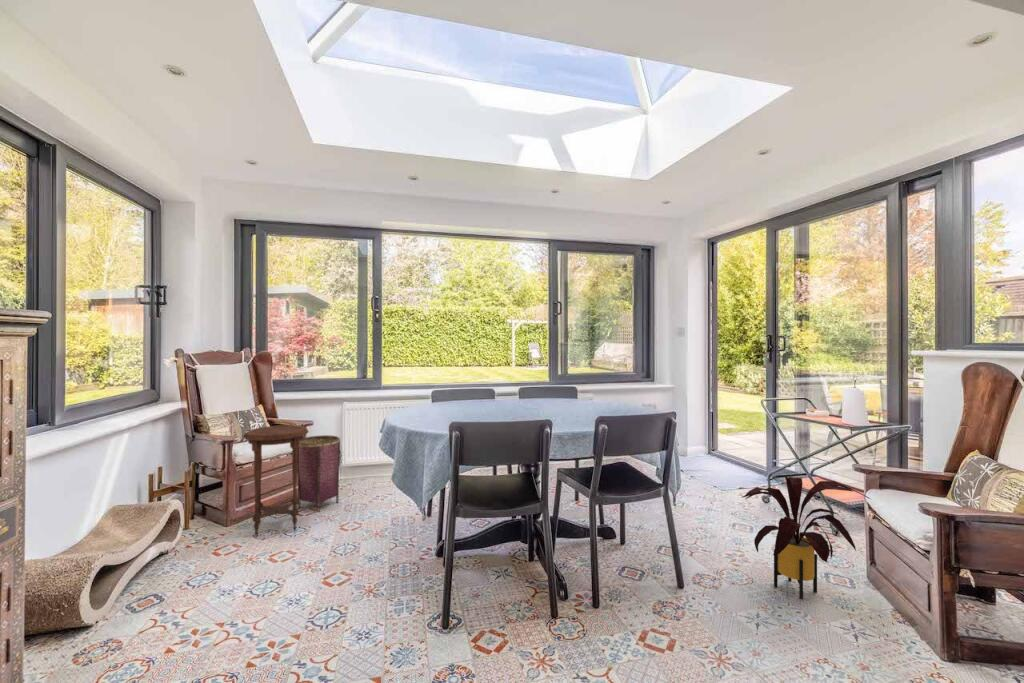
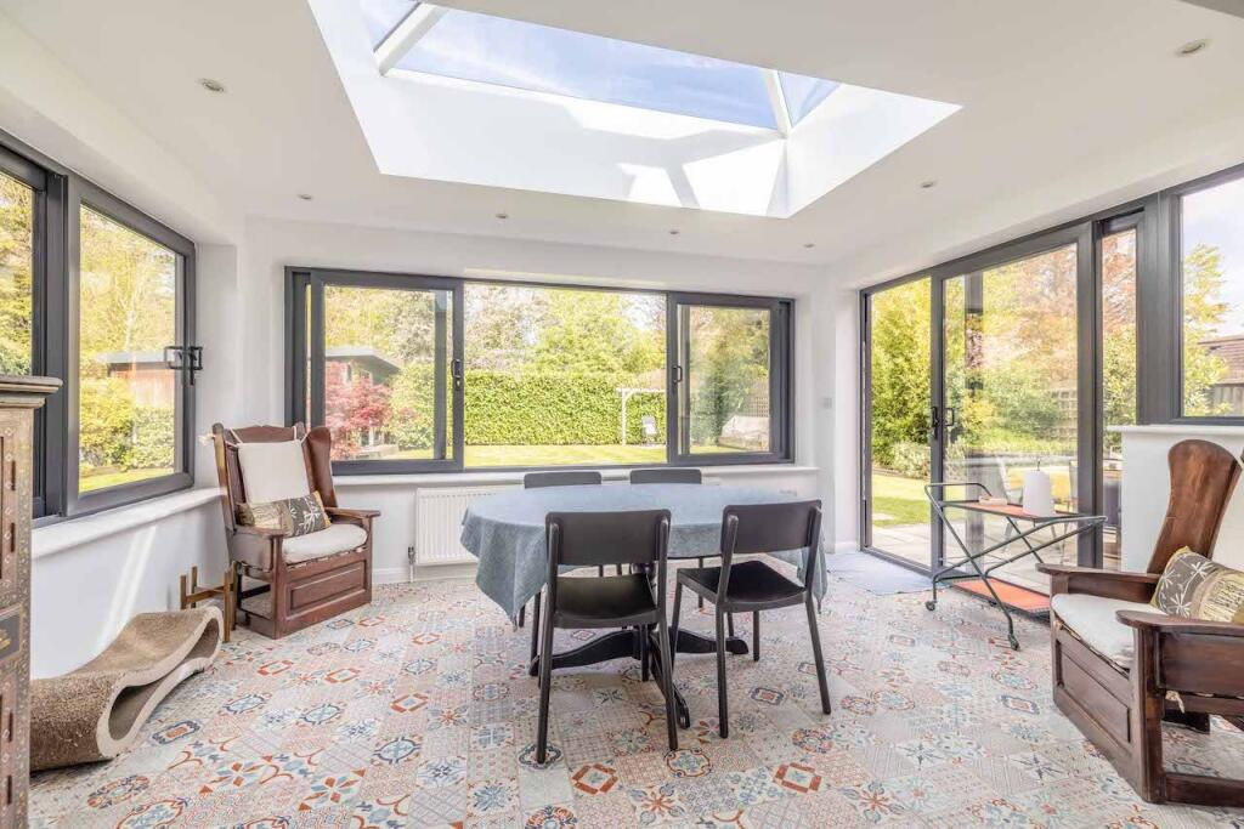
- side table [242,424,310,538]
- house plant [740,474,872,600]
- woven basket [297,434,341,513]
